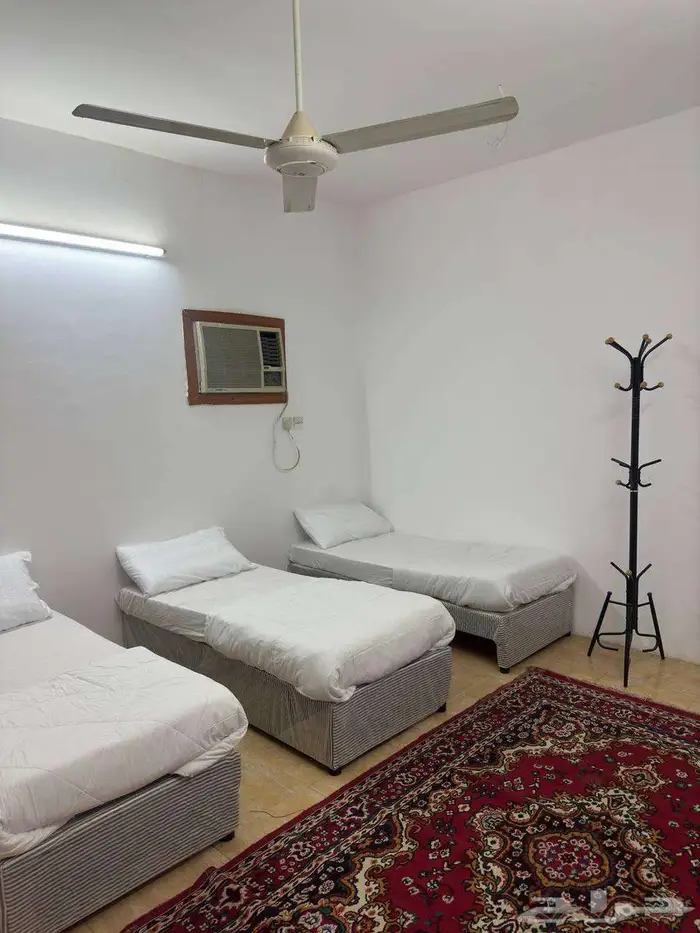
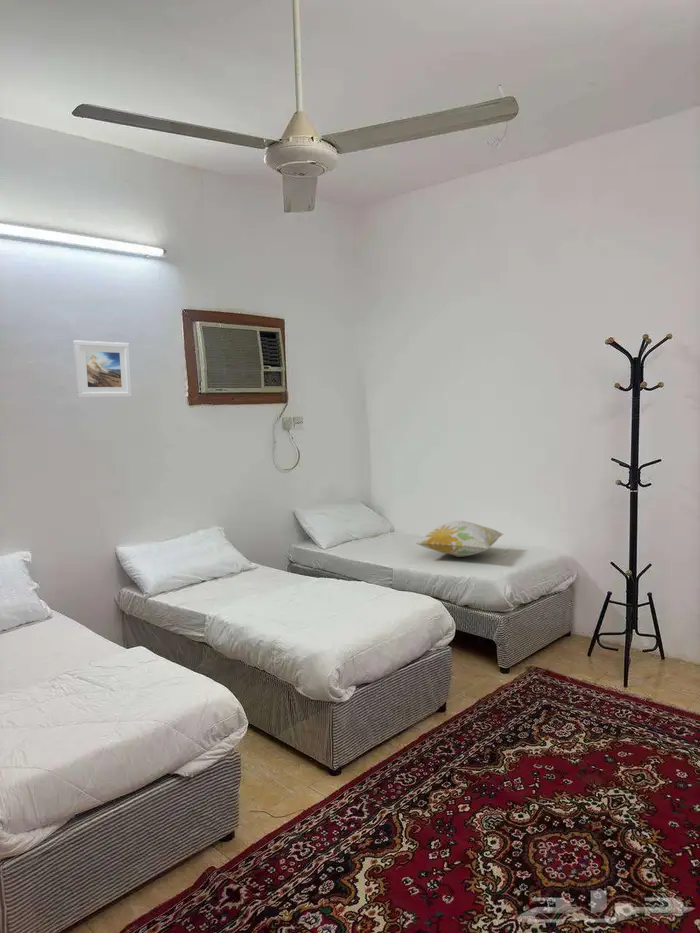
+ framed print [72,339,133,399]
+ decorative pillow [416,520,505,558]
